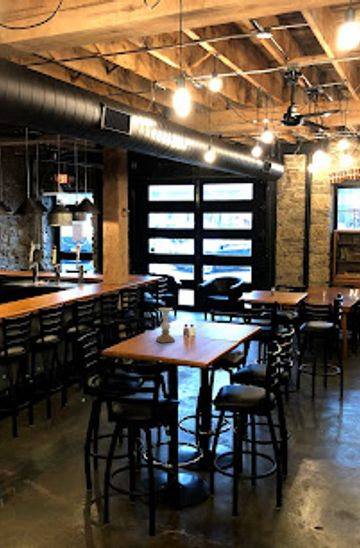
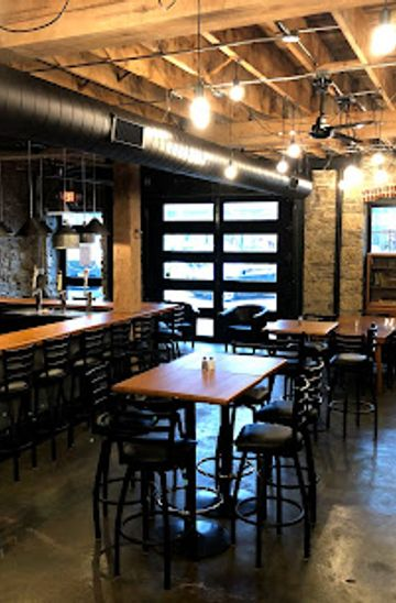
- candle holder [155,307,176,344]
